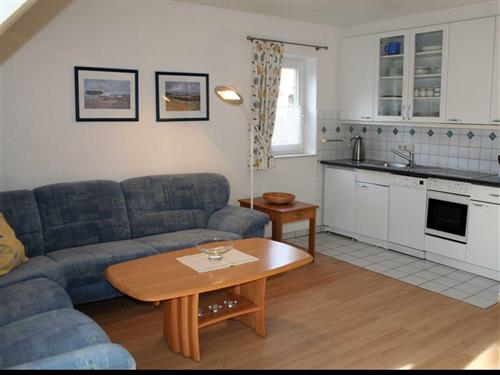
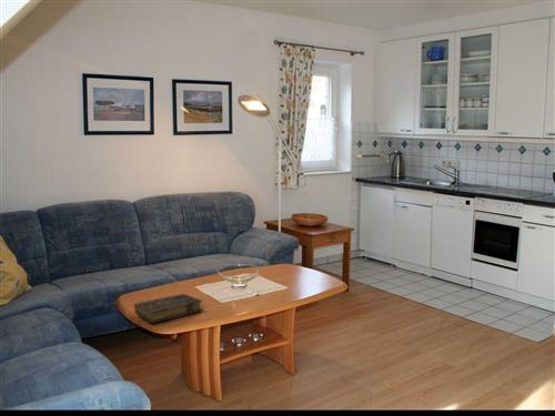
+ book [133,293,205,324]
